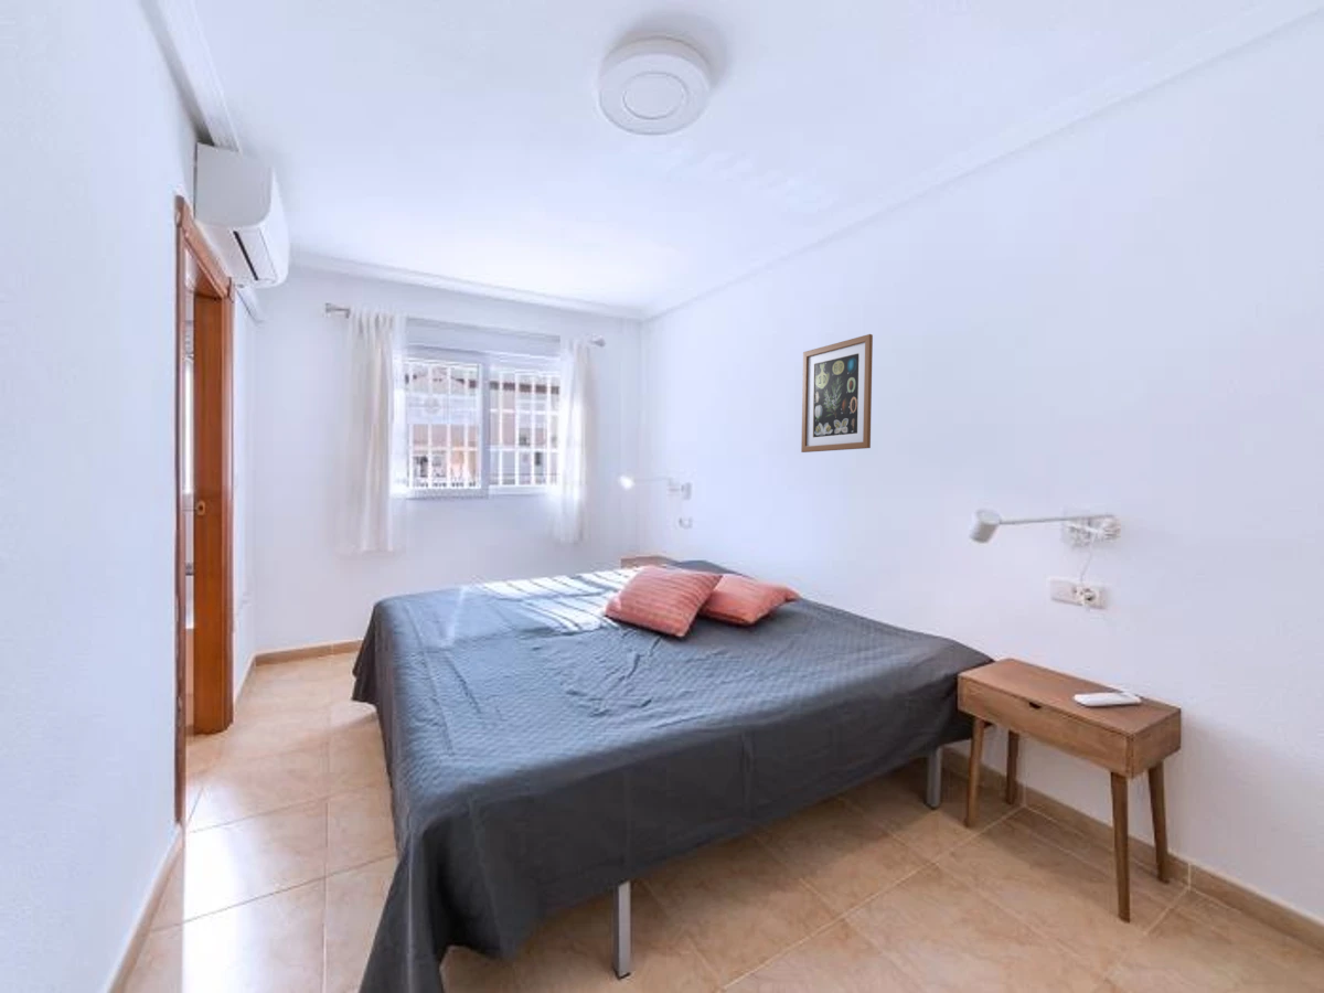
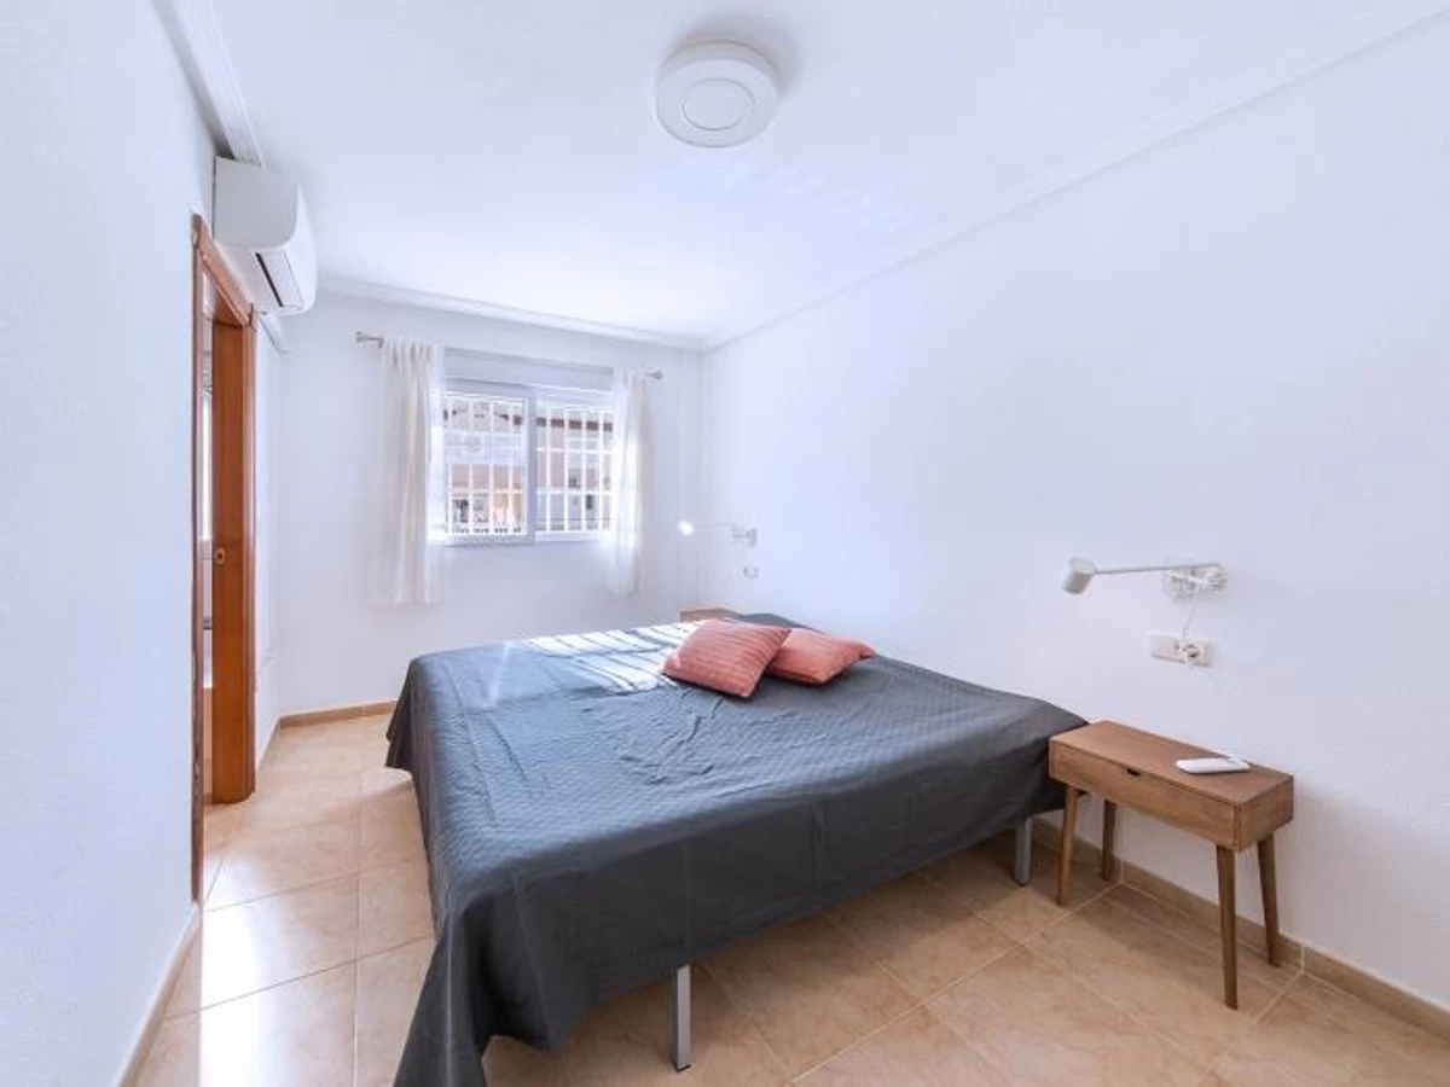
- wall art [800,333,874,453]
